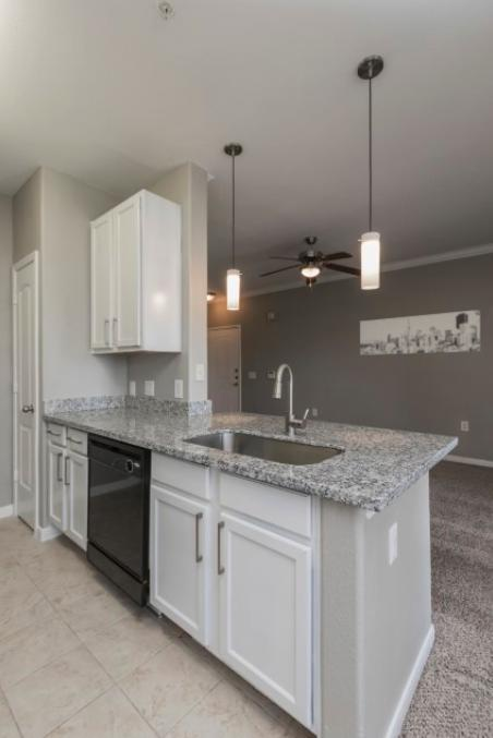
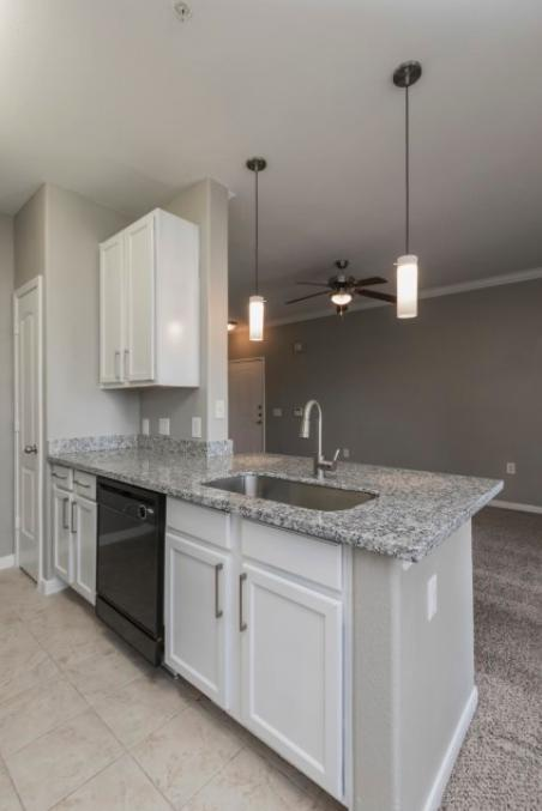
- wall art [359,308,481,356]
